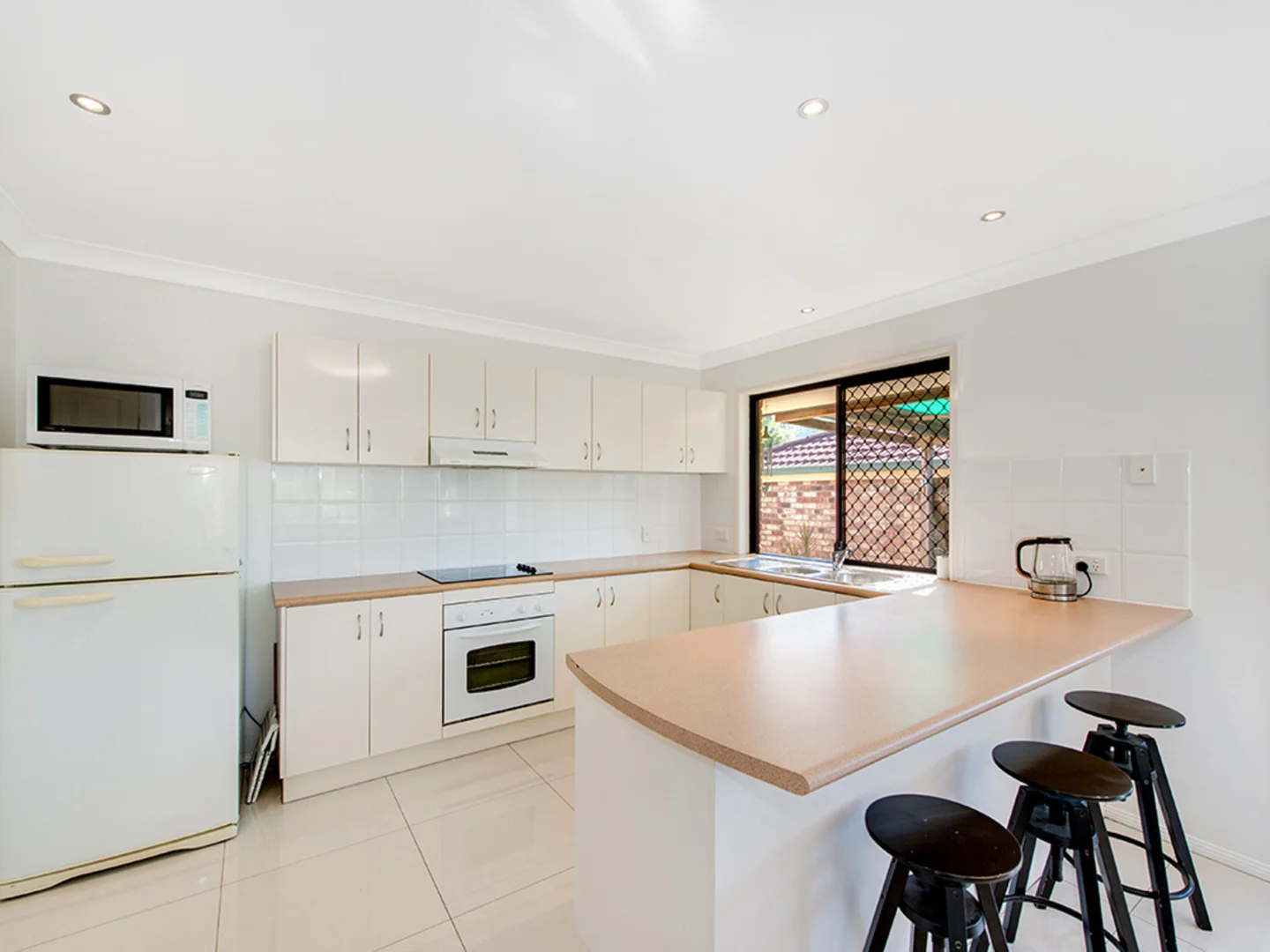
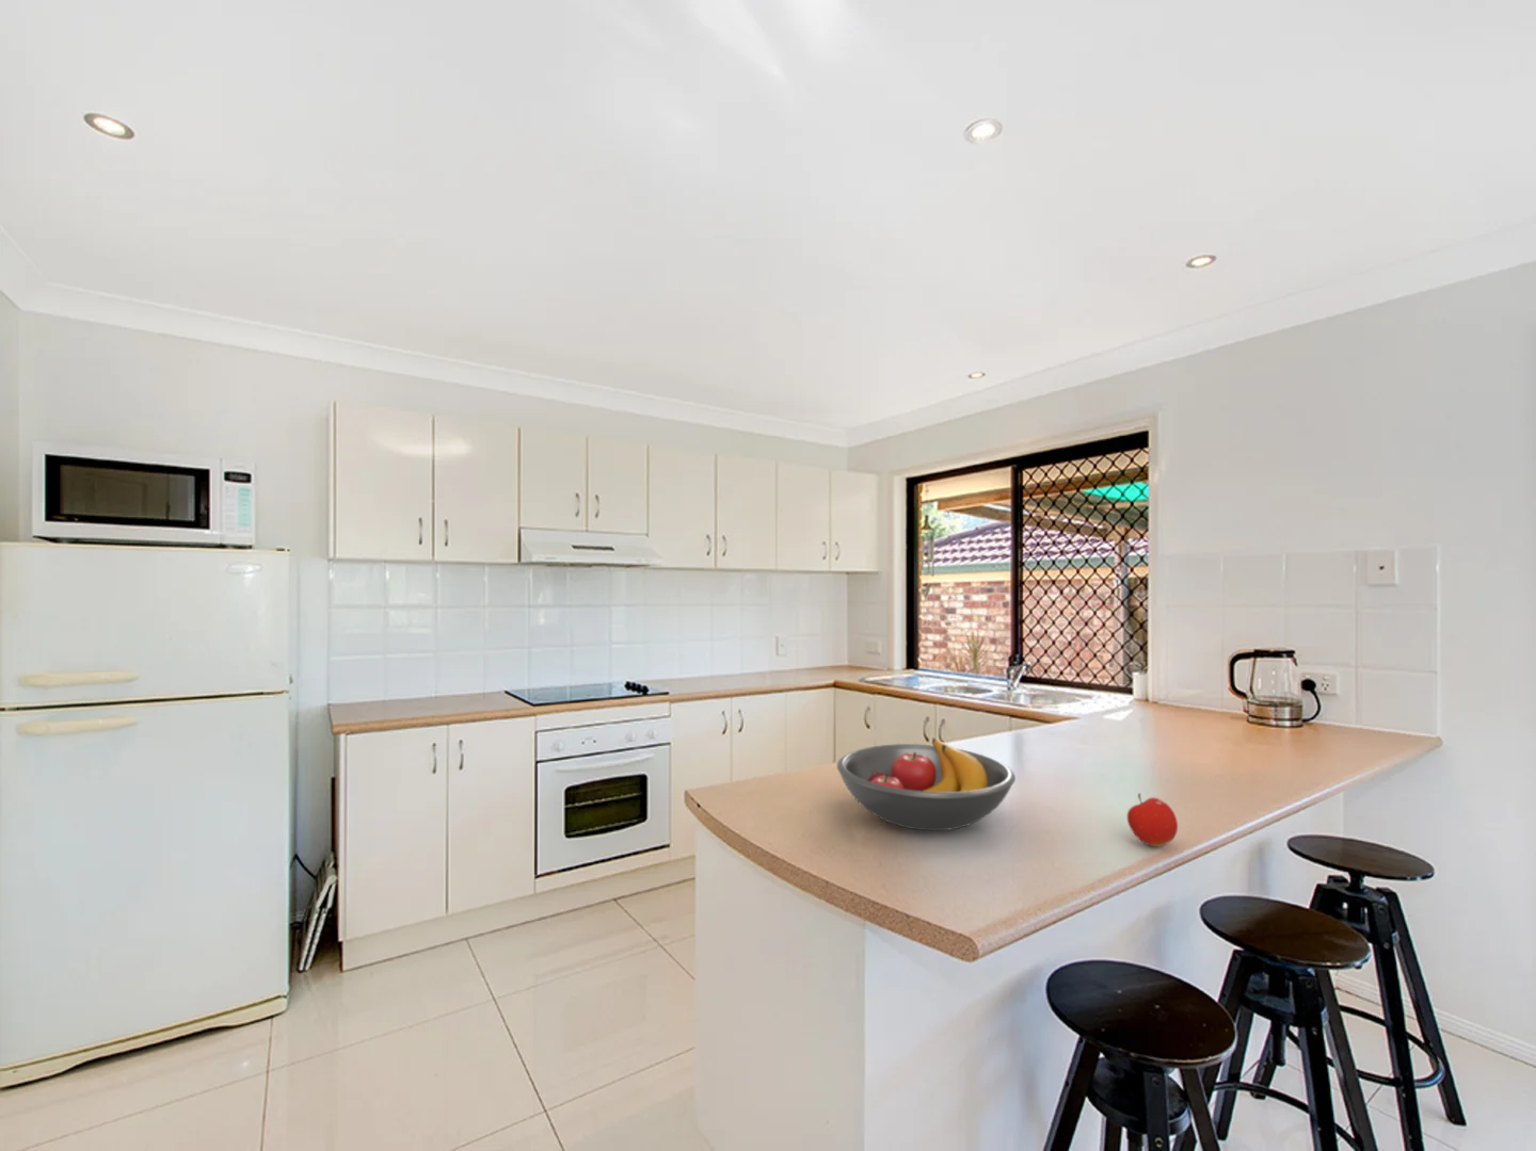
+ fruit [1126,792,1179,848]
+ fruit bowl [836,736,1016,832]
